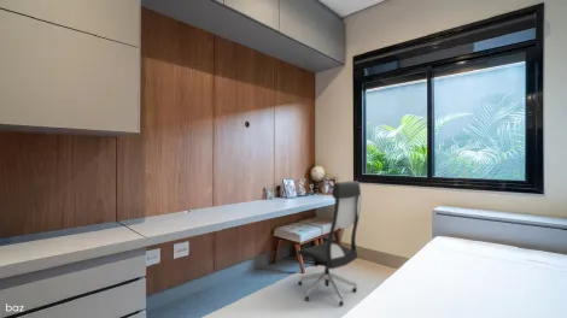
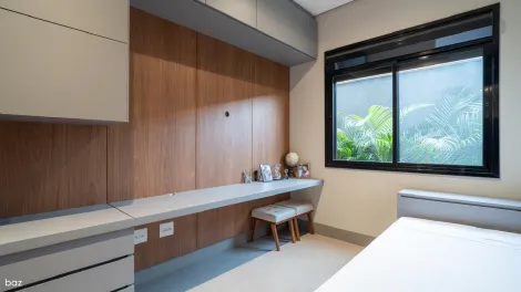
- office chair [297,179,362,307]
